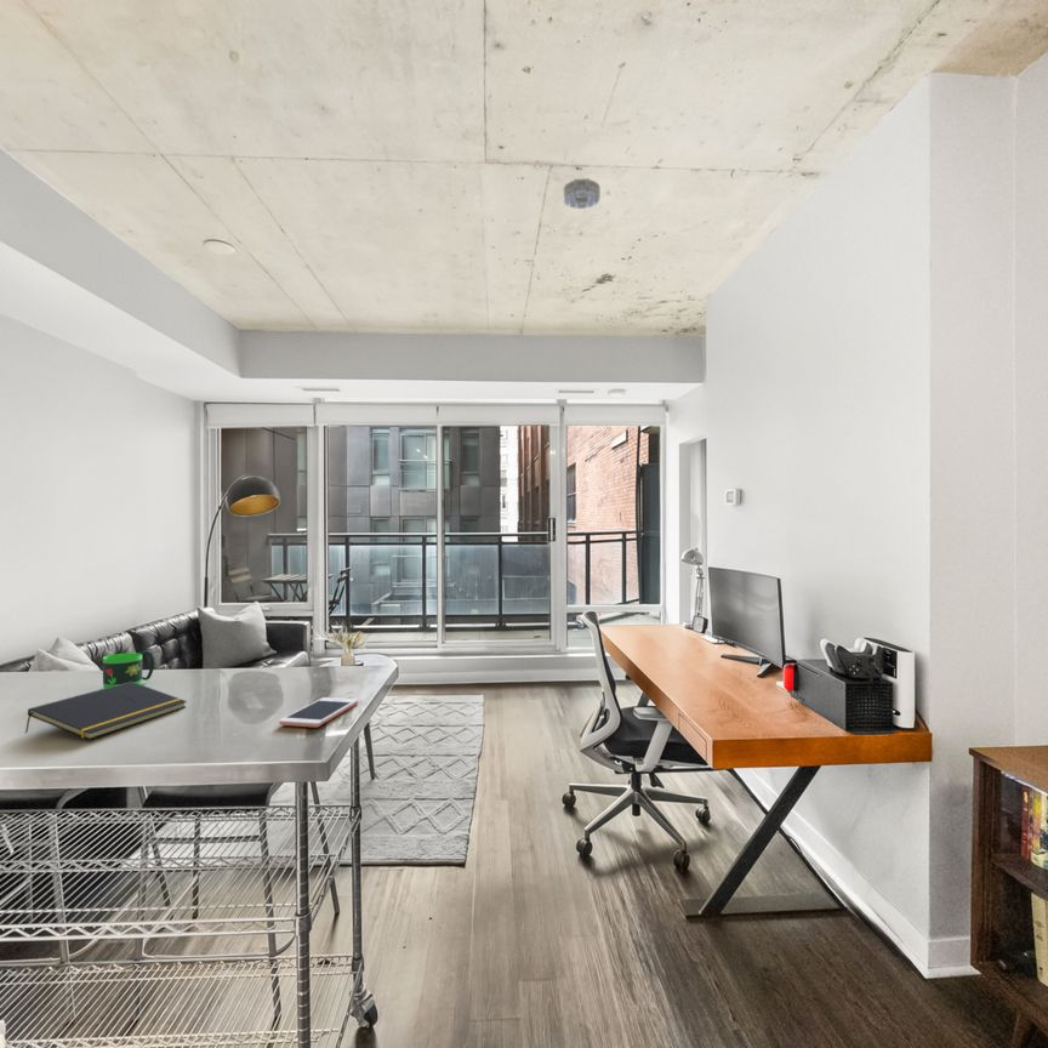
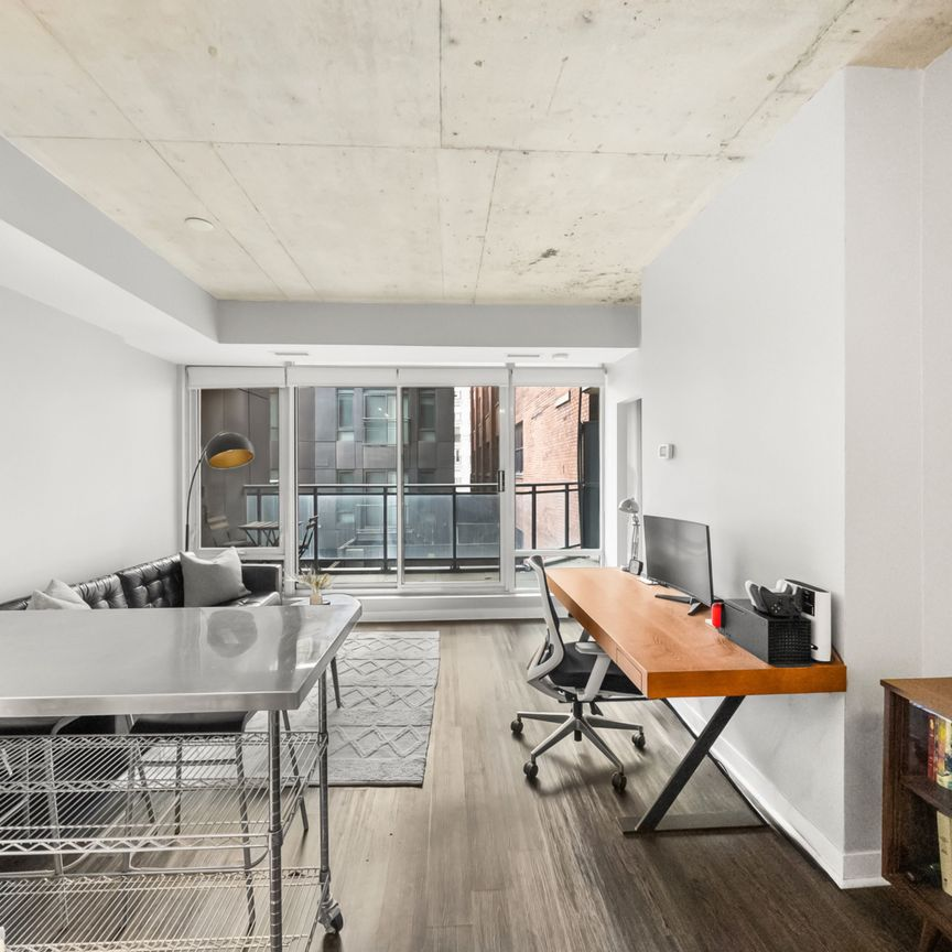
- mug [102,649,155,689]
- cell phone [278,696,359,729]
- smoke detector [563,177,602,210]
- notepad [24,682,188,741]
